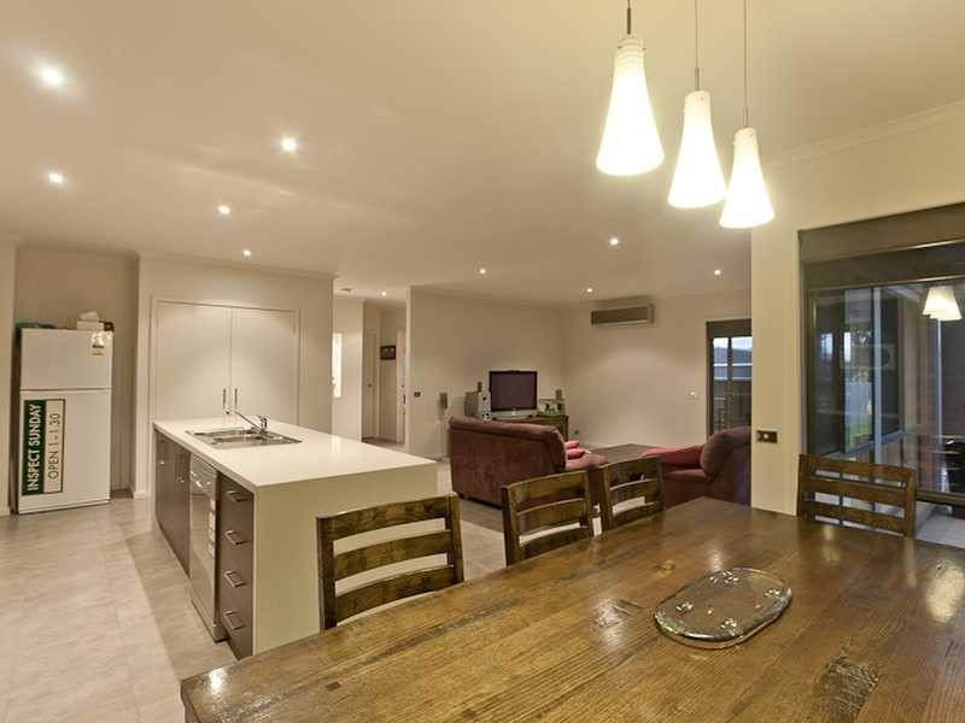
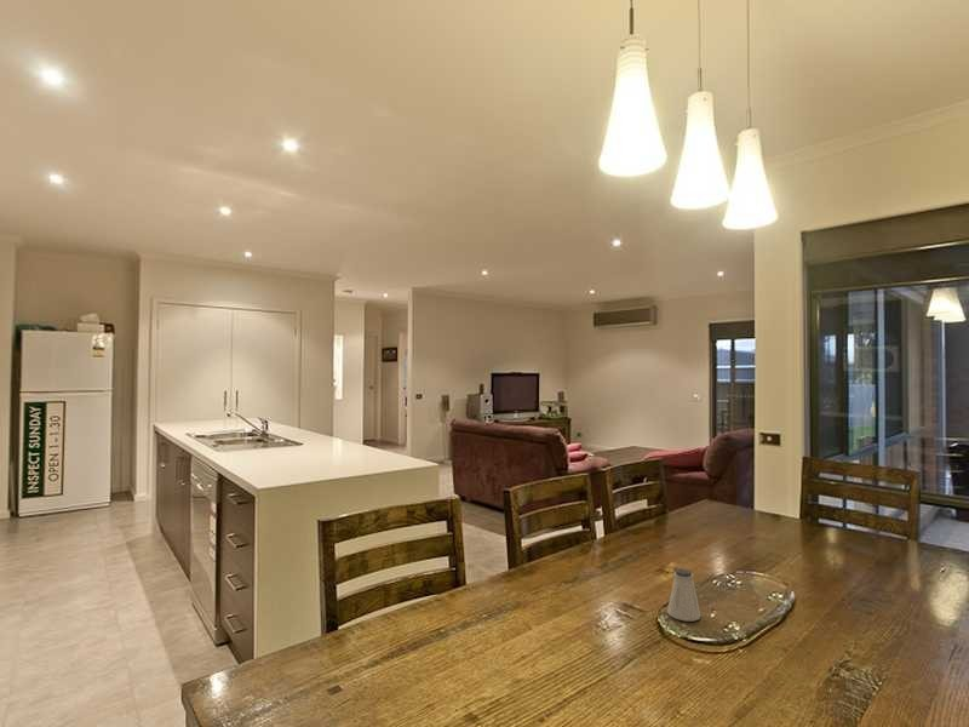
+ saltshaker [666,567,701,623]
